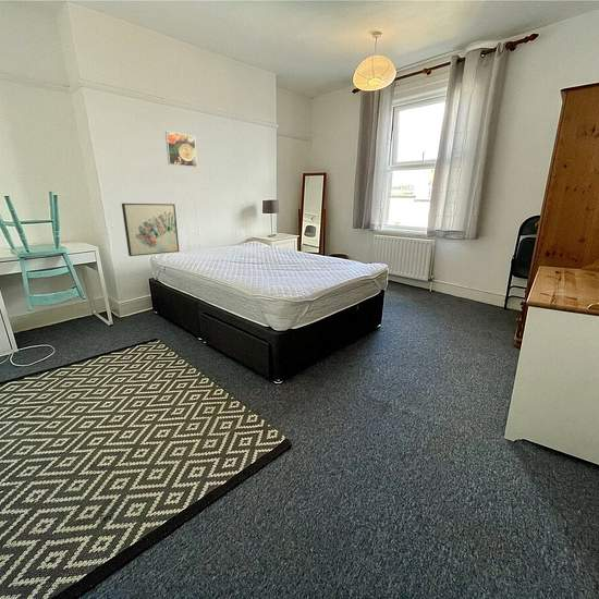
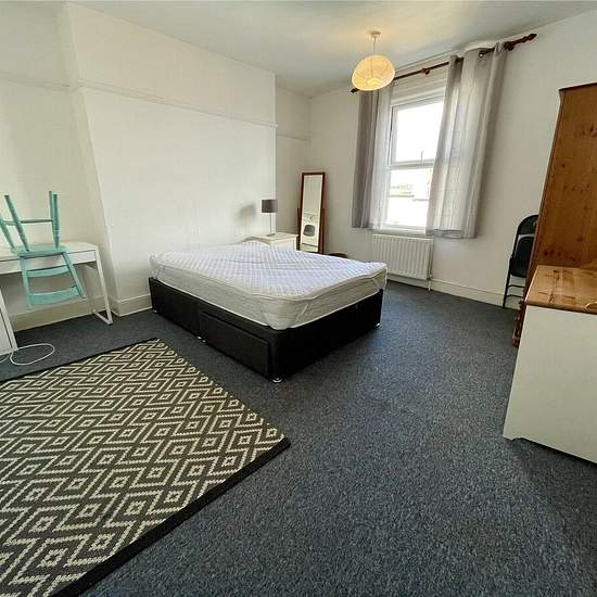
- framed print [164,131,198,169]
- wall art [121,203,180,257]
